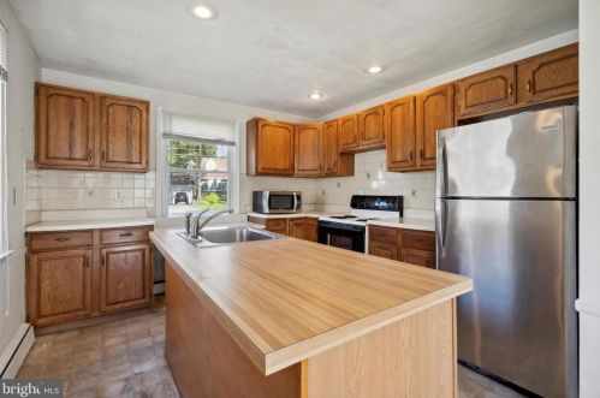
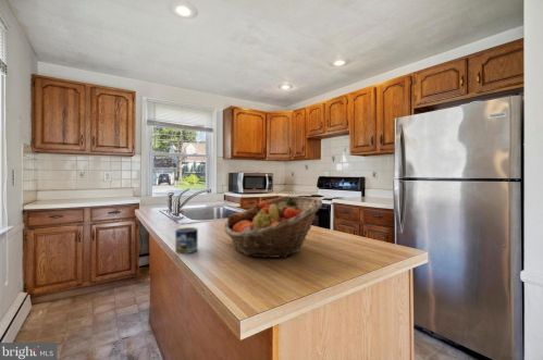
+ fruit basket [222,195,323,259]
+ mug [174,226,199,255]
